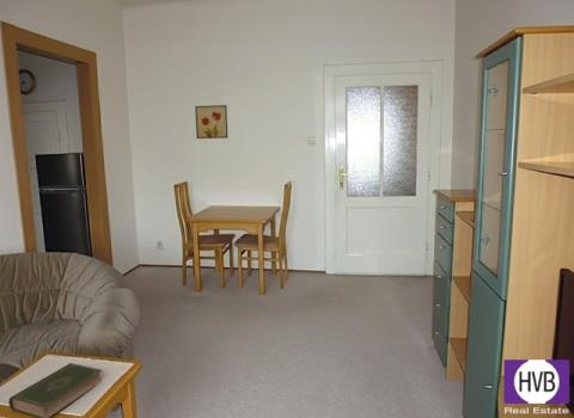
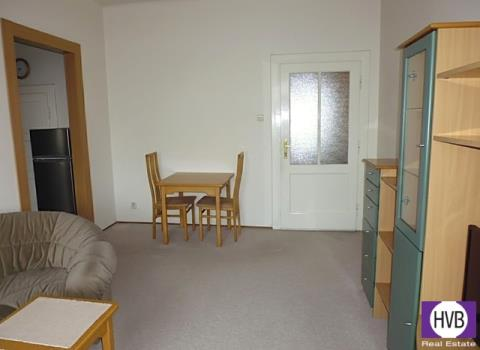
- book [7,362,103,418]
- wall art [194,104,228,140]
